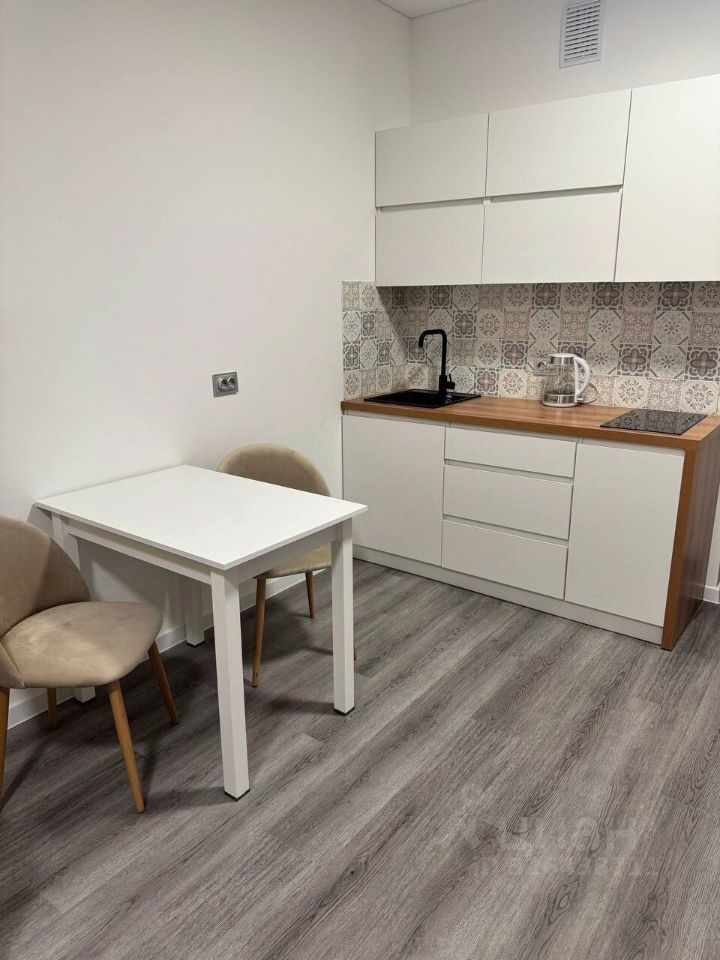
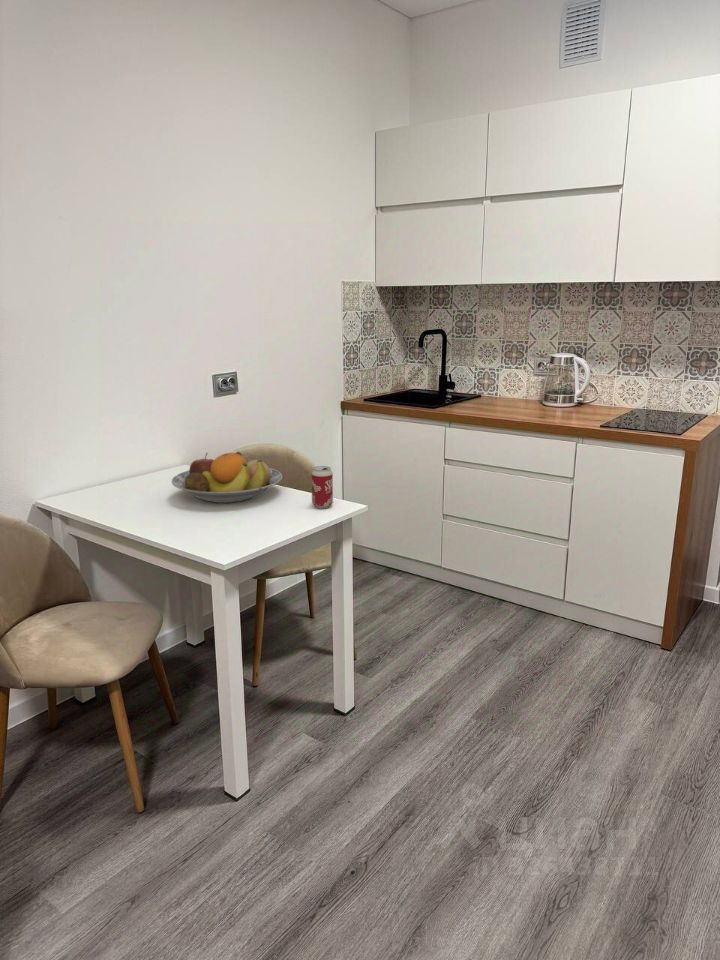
+ beverage can [311,465,334,509]
+ fruit bowl [170,451,283,504]
